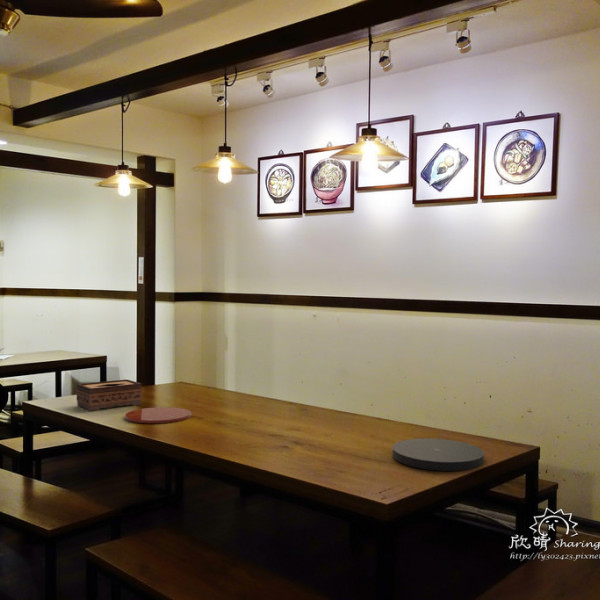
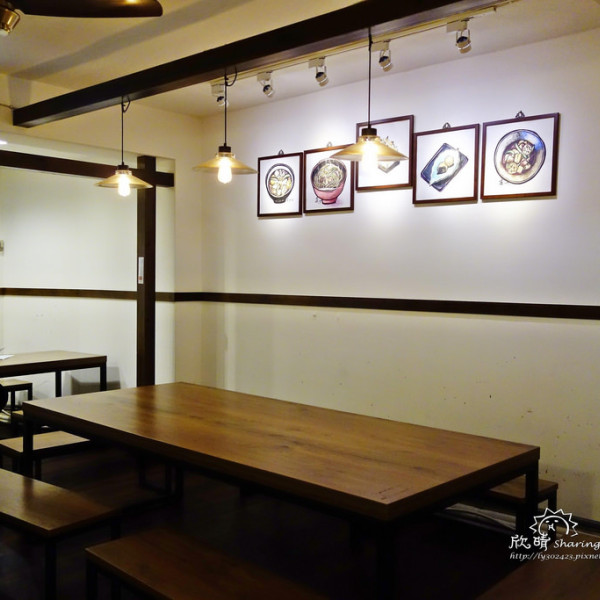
- plate [124,406,192,424]
- plate [391,437,485,472]
- tissue box [76,379,143,412]
